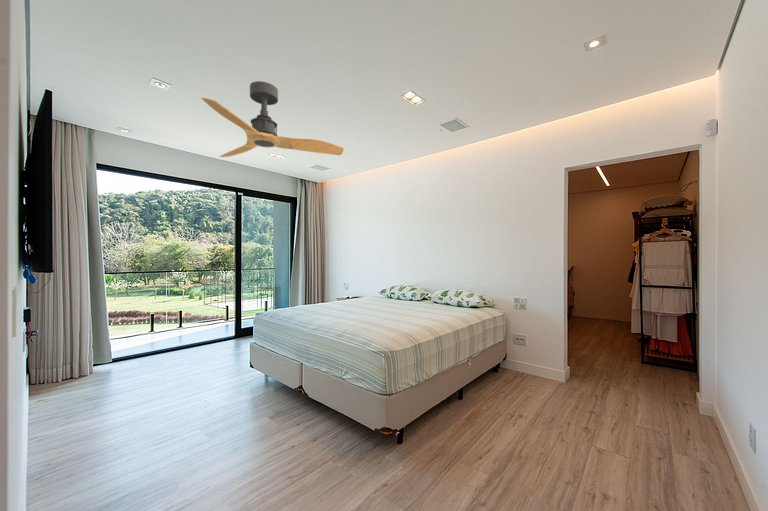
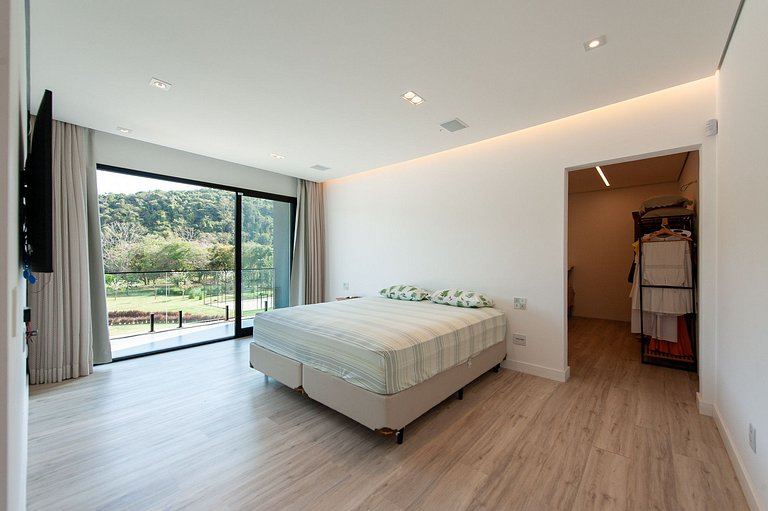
- ceiling fan [201,80,345,158]
